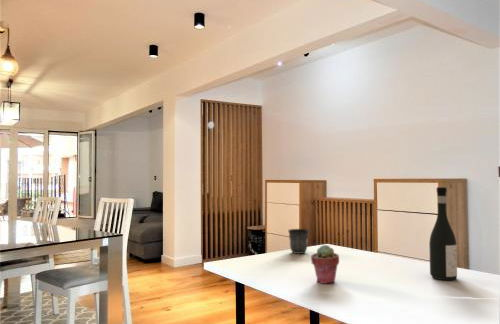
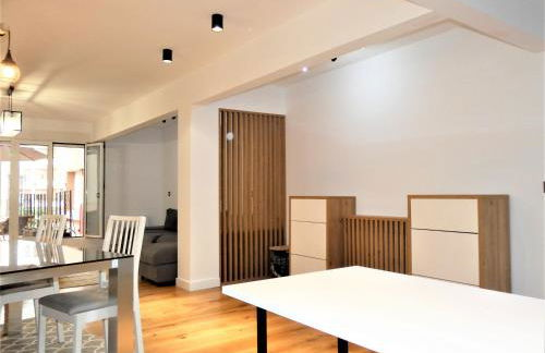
- potted succulent [310,244,340,285]
- mug [287,228,310,255]
- wine bottle [428,186,458,281]
